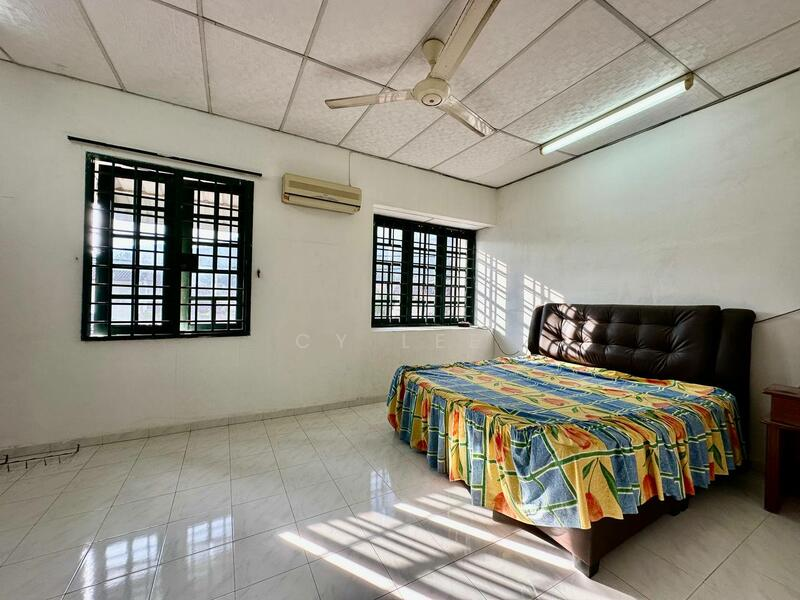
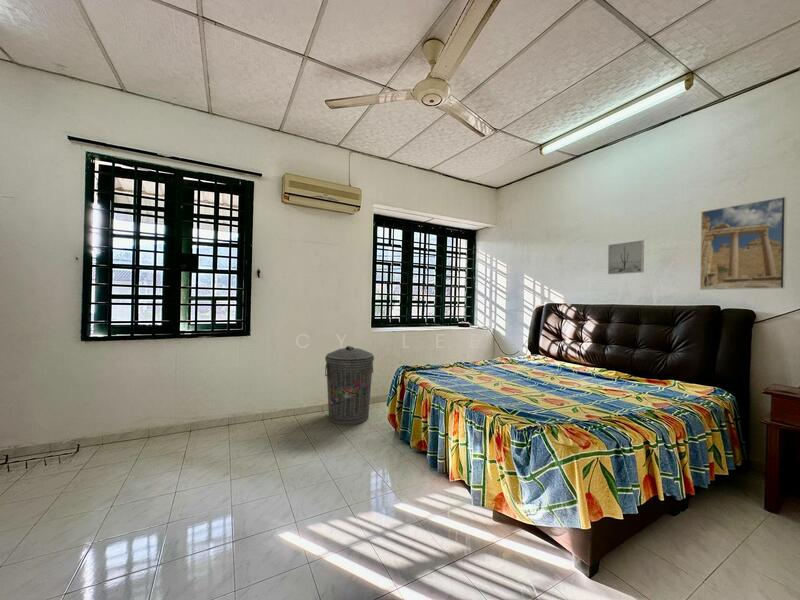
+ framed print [699,196,788,291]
+ trash can [324,345,375,426]
+ wall art [607,239,645,275]
